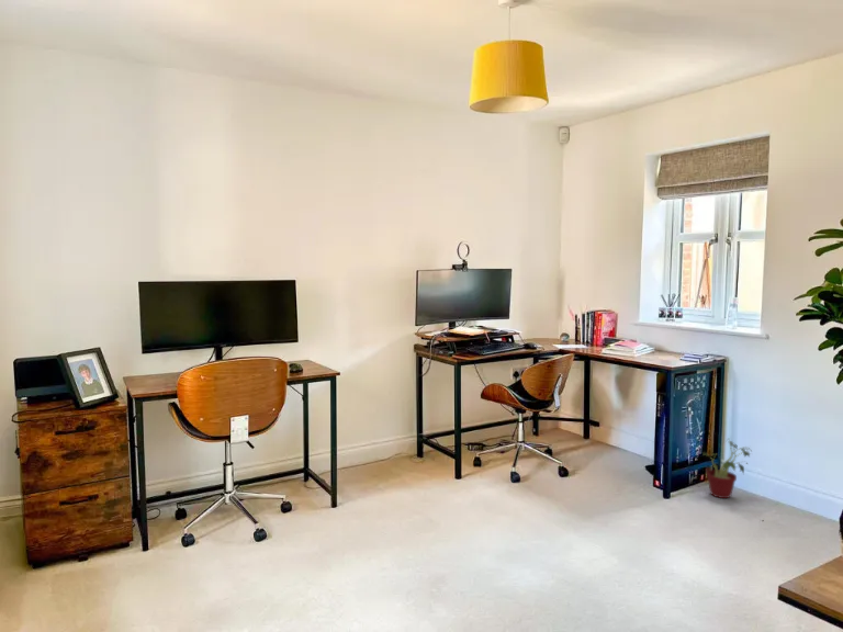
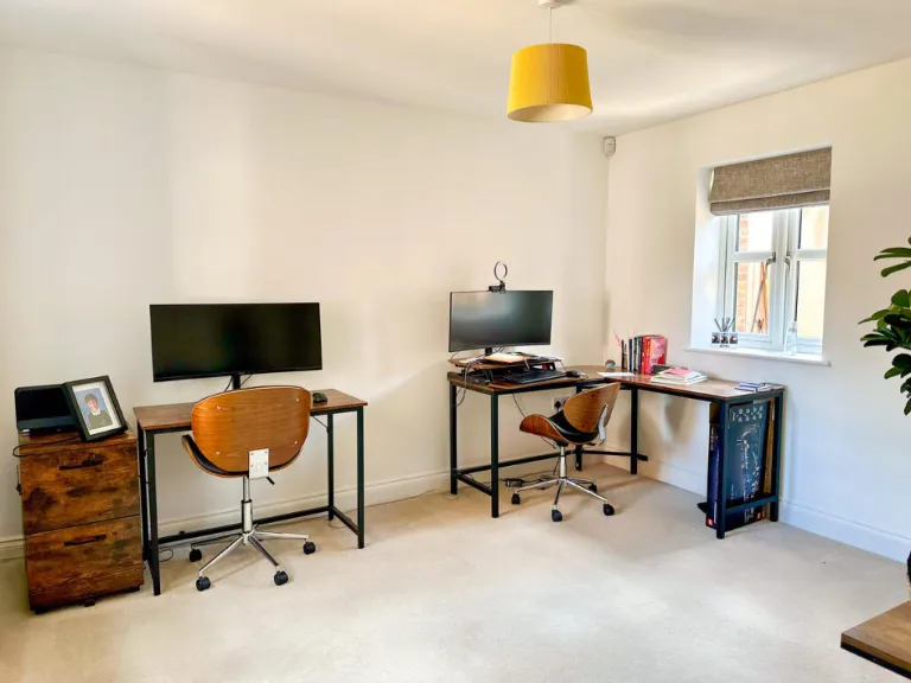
- potted plant [701,437,752,499]
